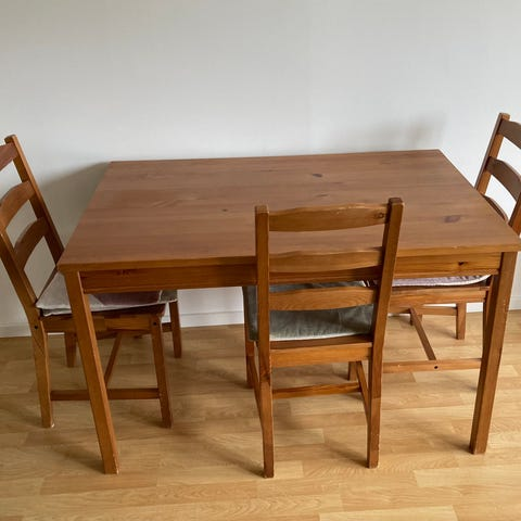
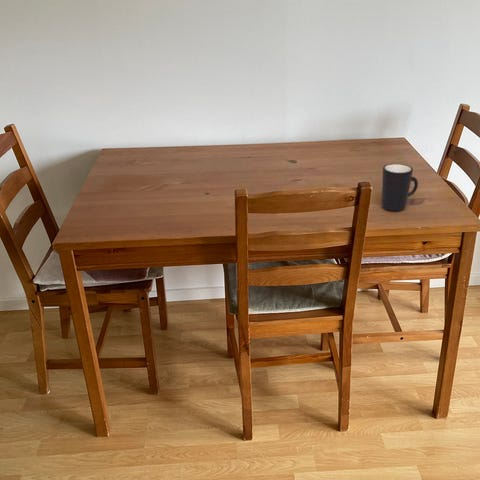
+ mug [381,163,419,211]
